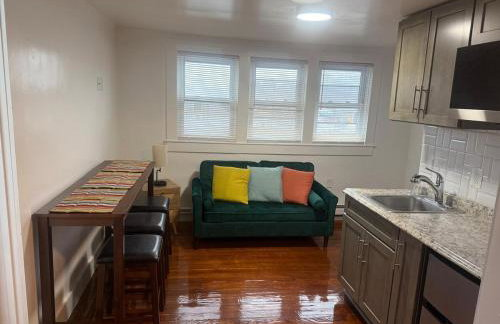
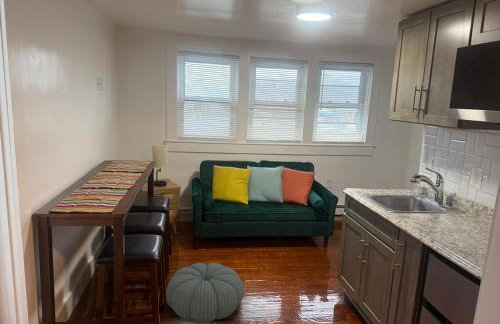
+ pouf [165,262,245,324]
